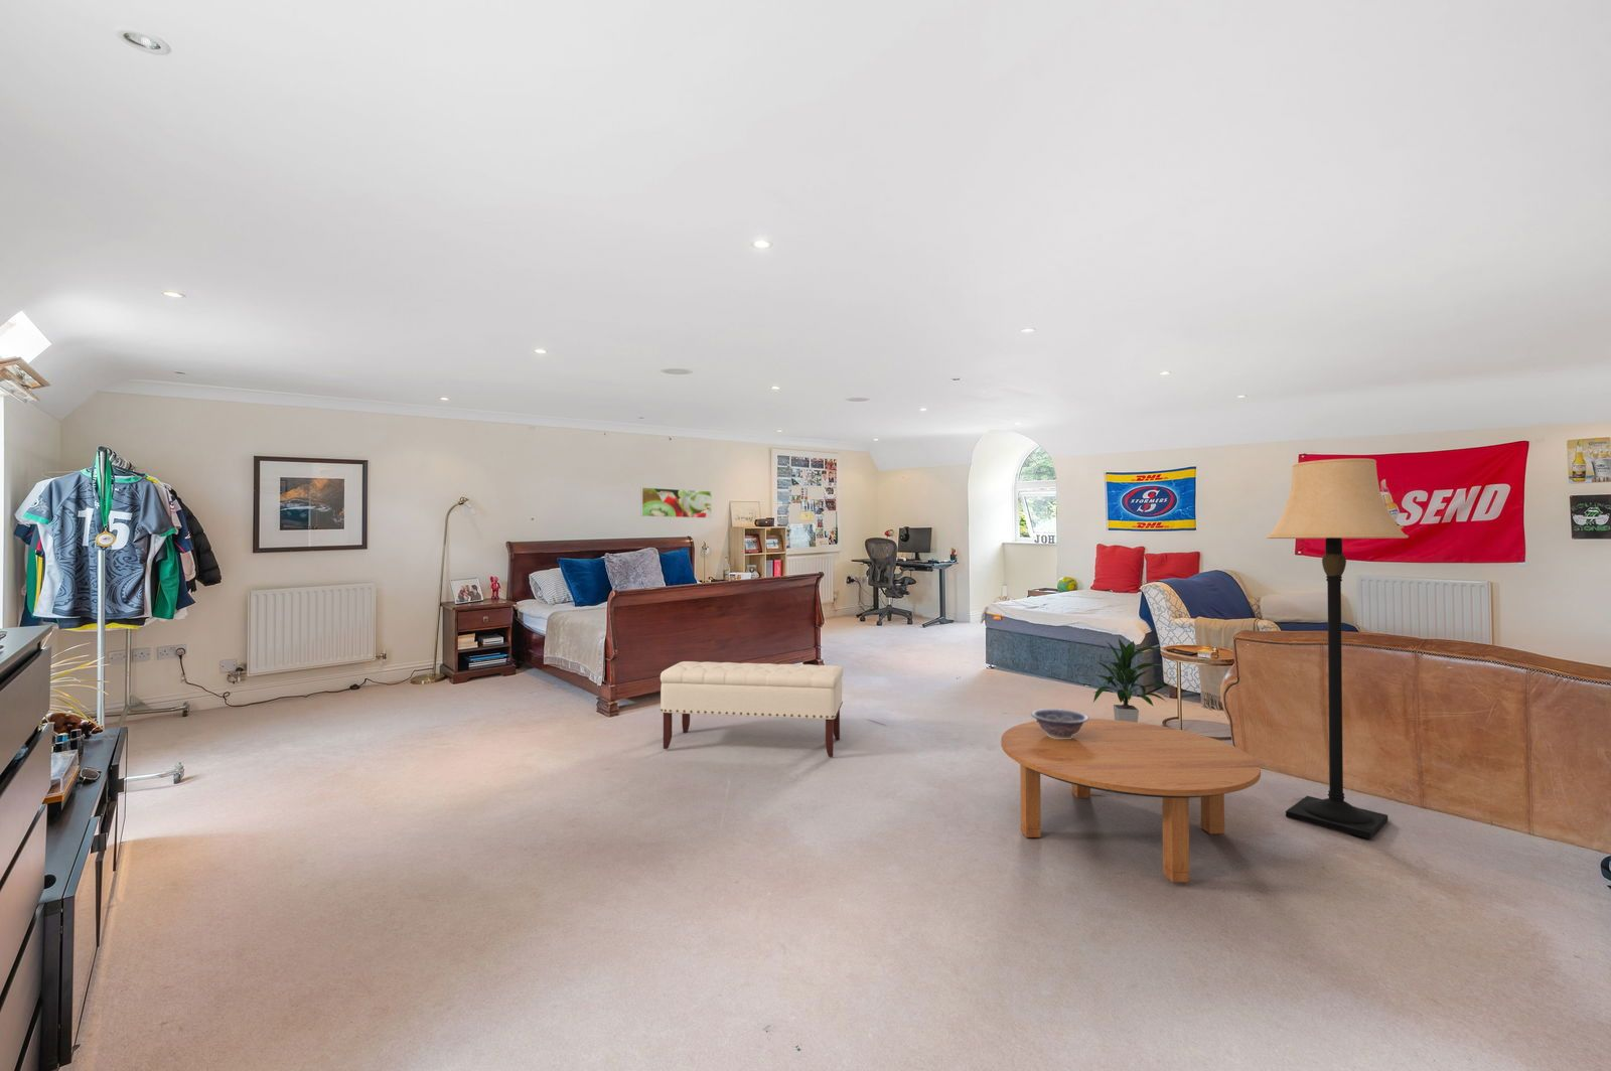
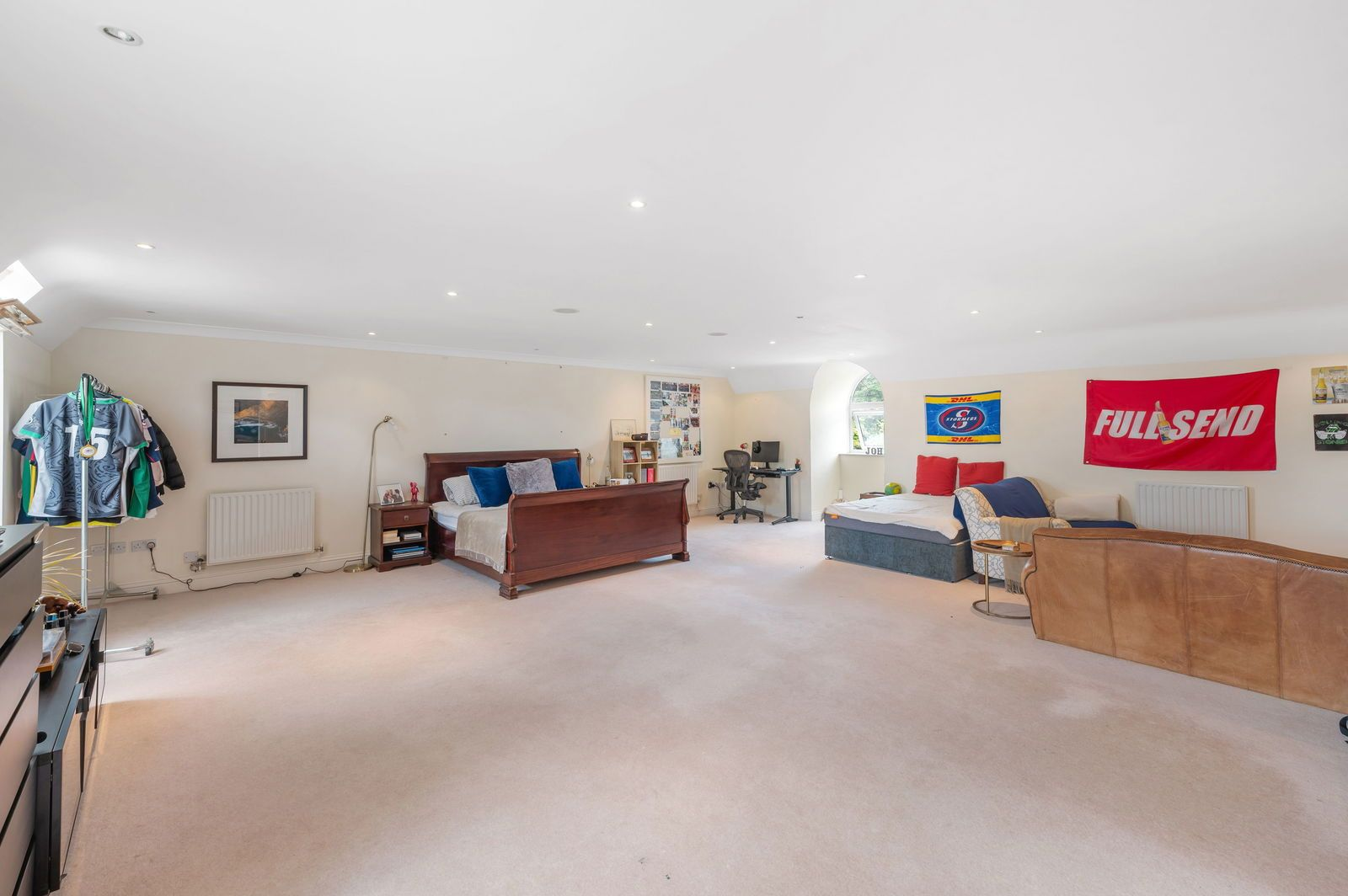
- lamp [1264,458,1410,839]
- bench [660,660,844,758]
- coffee table [1000,717,1262,883]
- decorative bowl [1030,708,1090,739]
- indoor plant [1092,637,1174,723]
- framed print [641,486,712,520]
